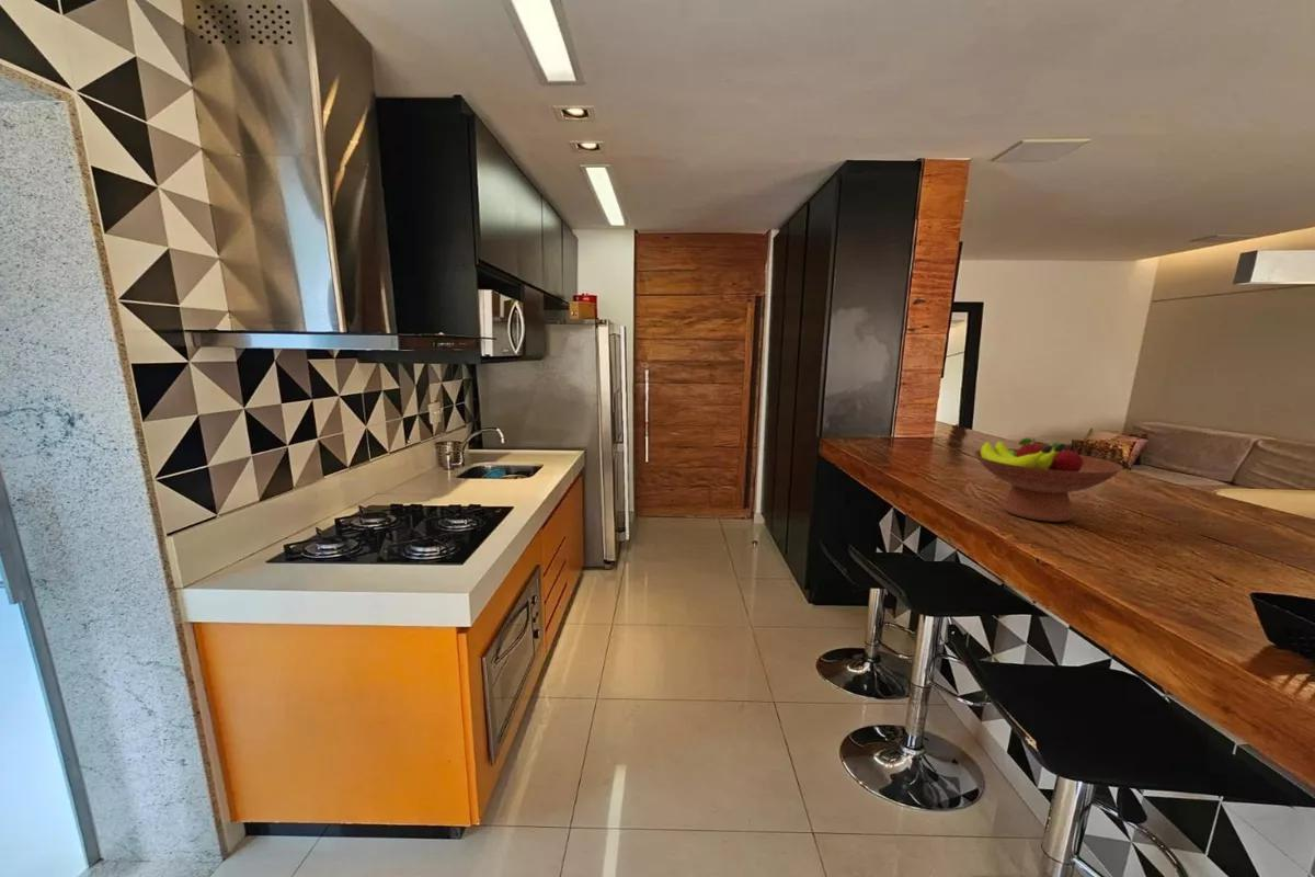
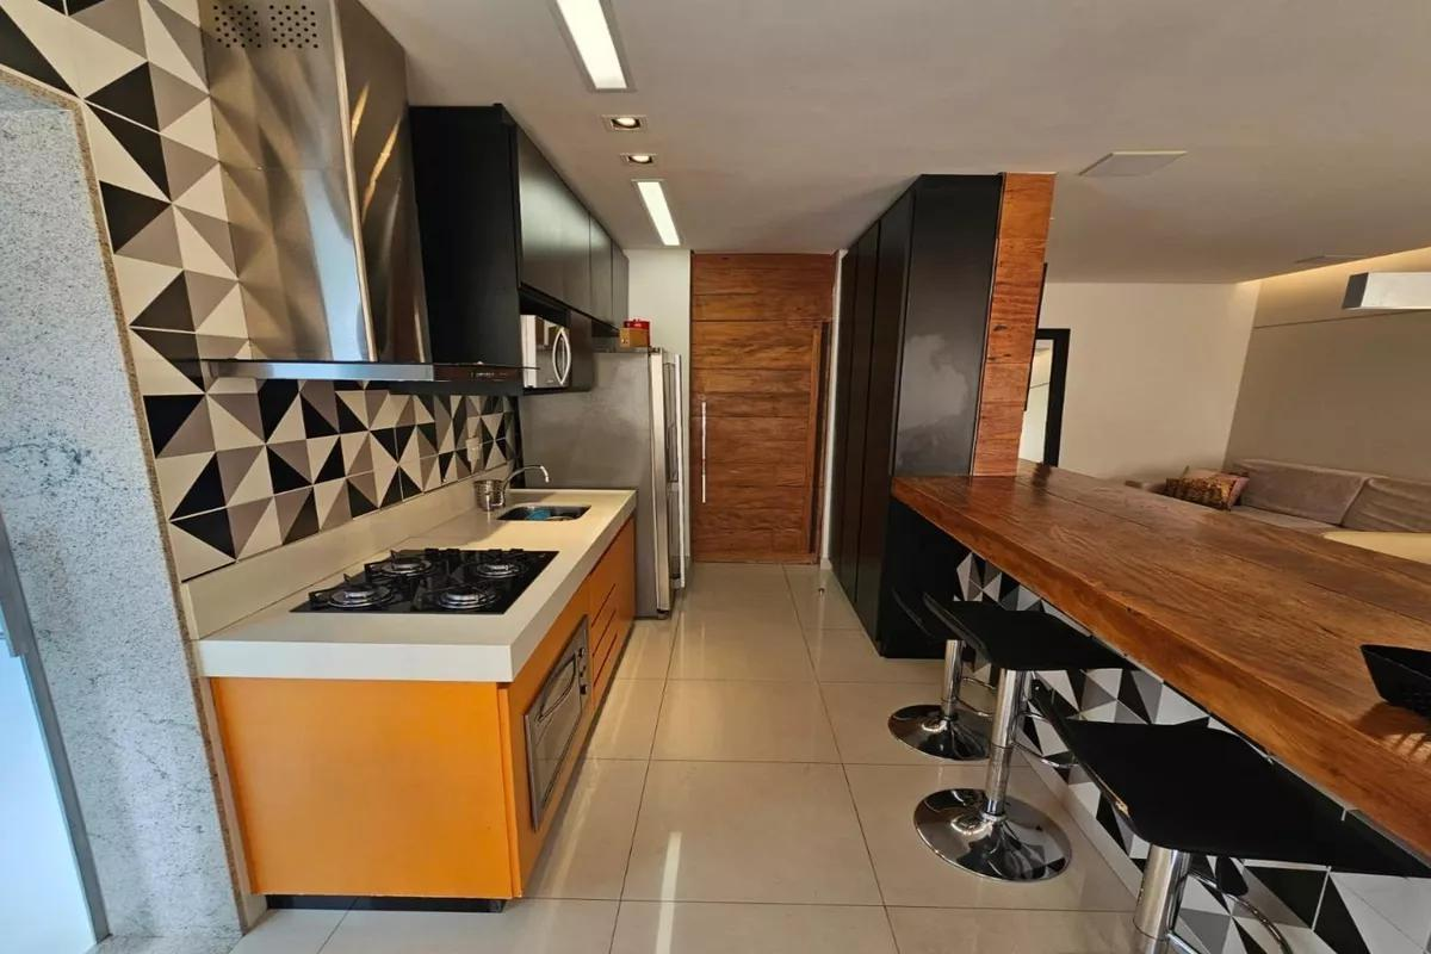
- fruit bowl [973,437,1124,523]
